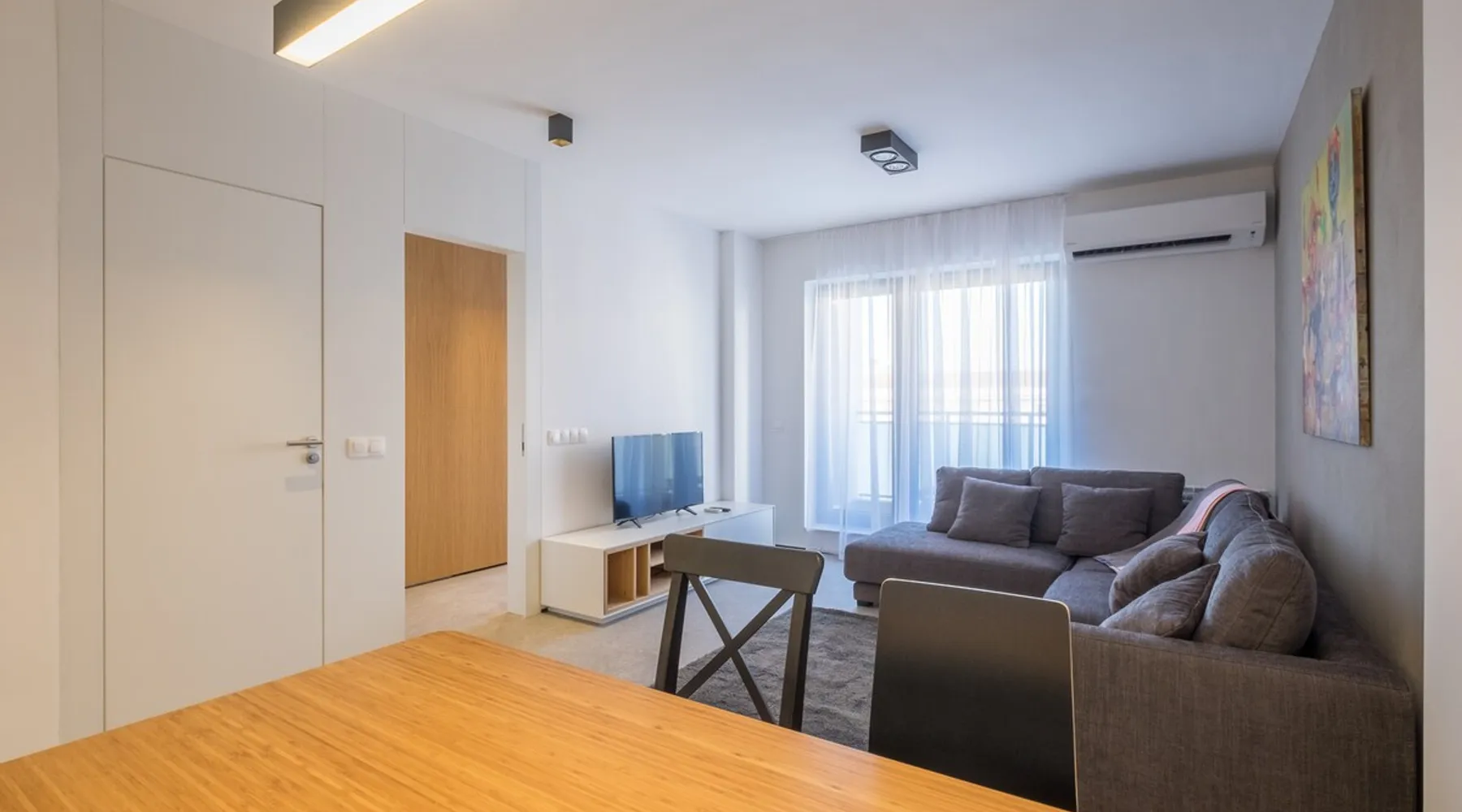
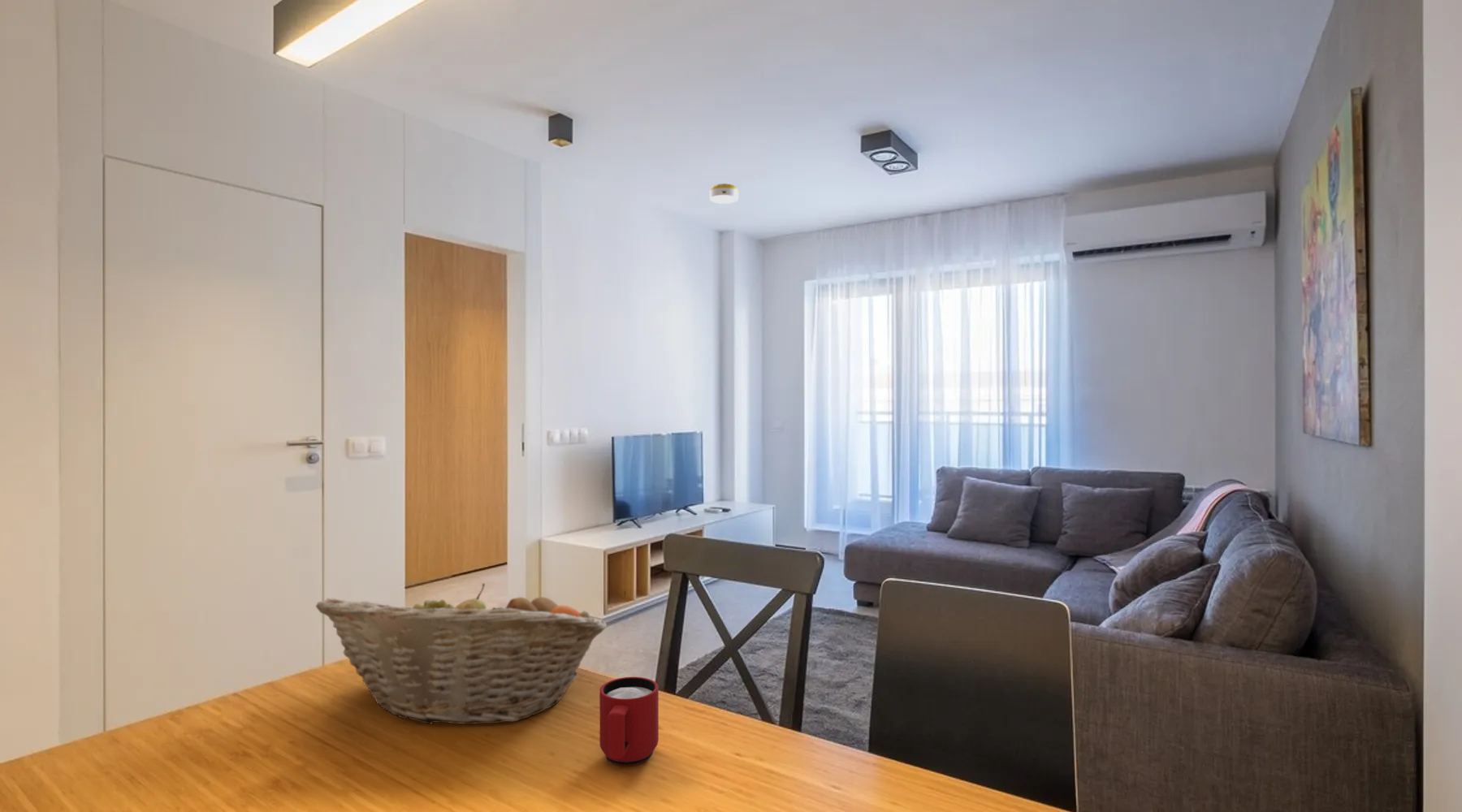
+ fruit basket [315,582,608,725]
+ mug [599,676,660,767]
+ smoke detector [709,183,739,205]
